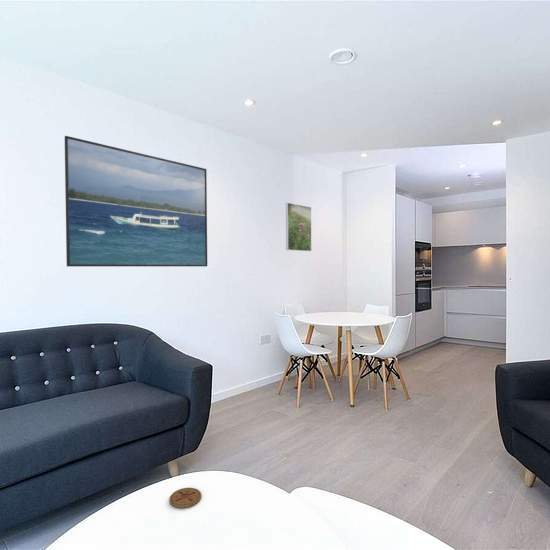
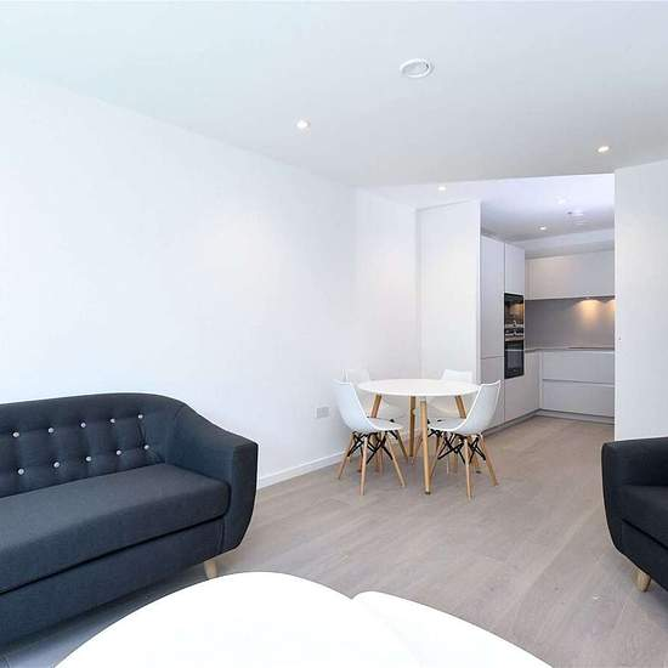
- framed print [285,202,312,252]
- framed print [64,135,208,267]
- coaster [169,487,202,509]
